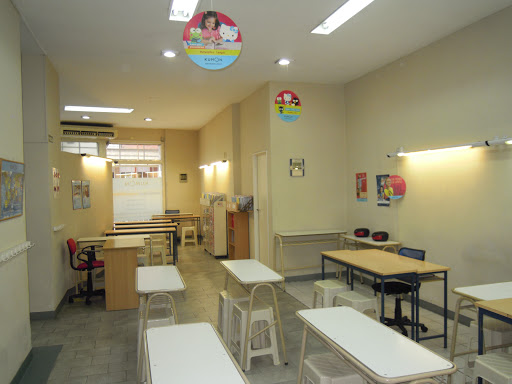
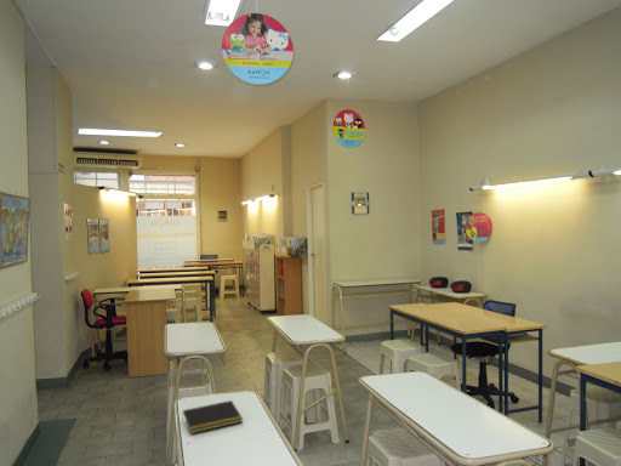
+ notepad [181,399,244,434]
